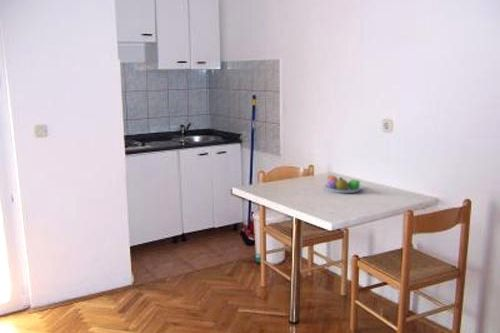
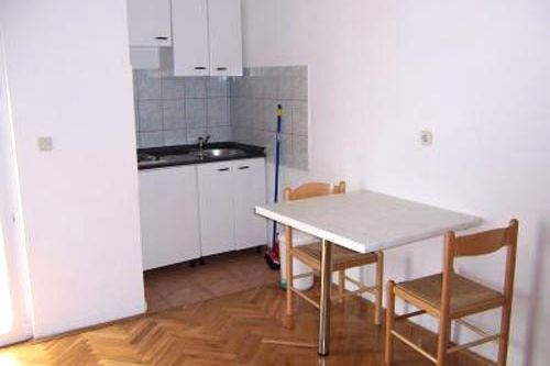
- fruit bowl [324,174,365,194]
